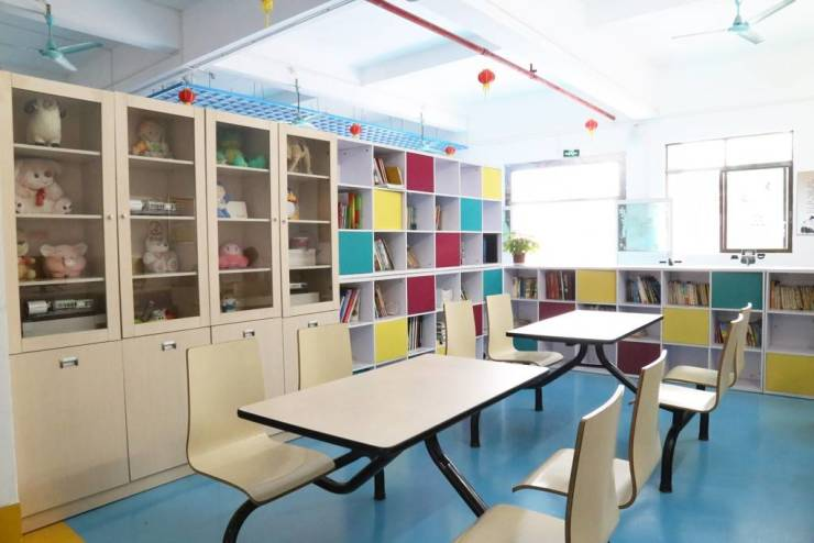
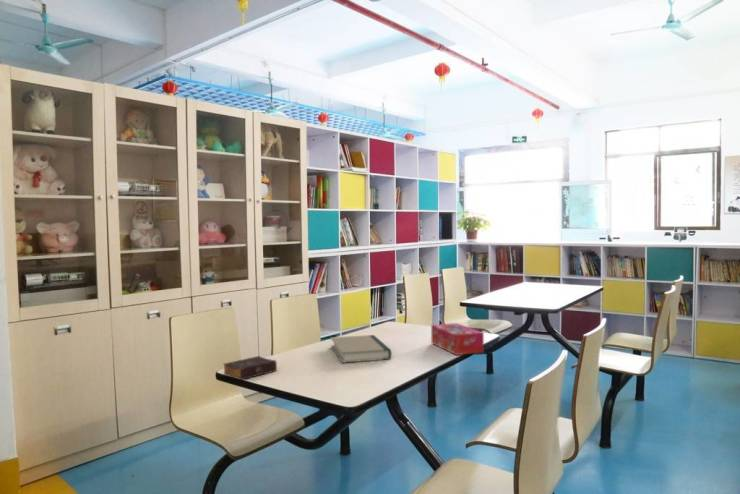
+ book [330,334,392,364]
+ book [223,355,278,381]
+ tissue box [430,322,485,356]
